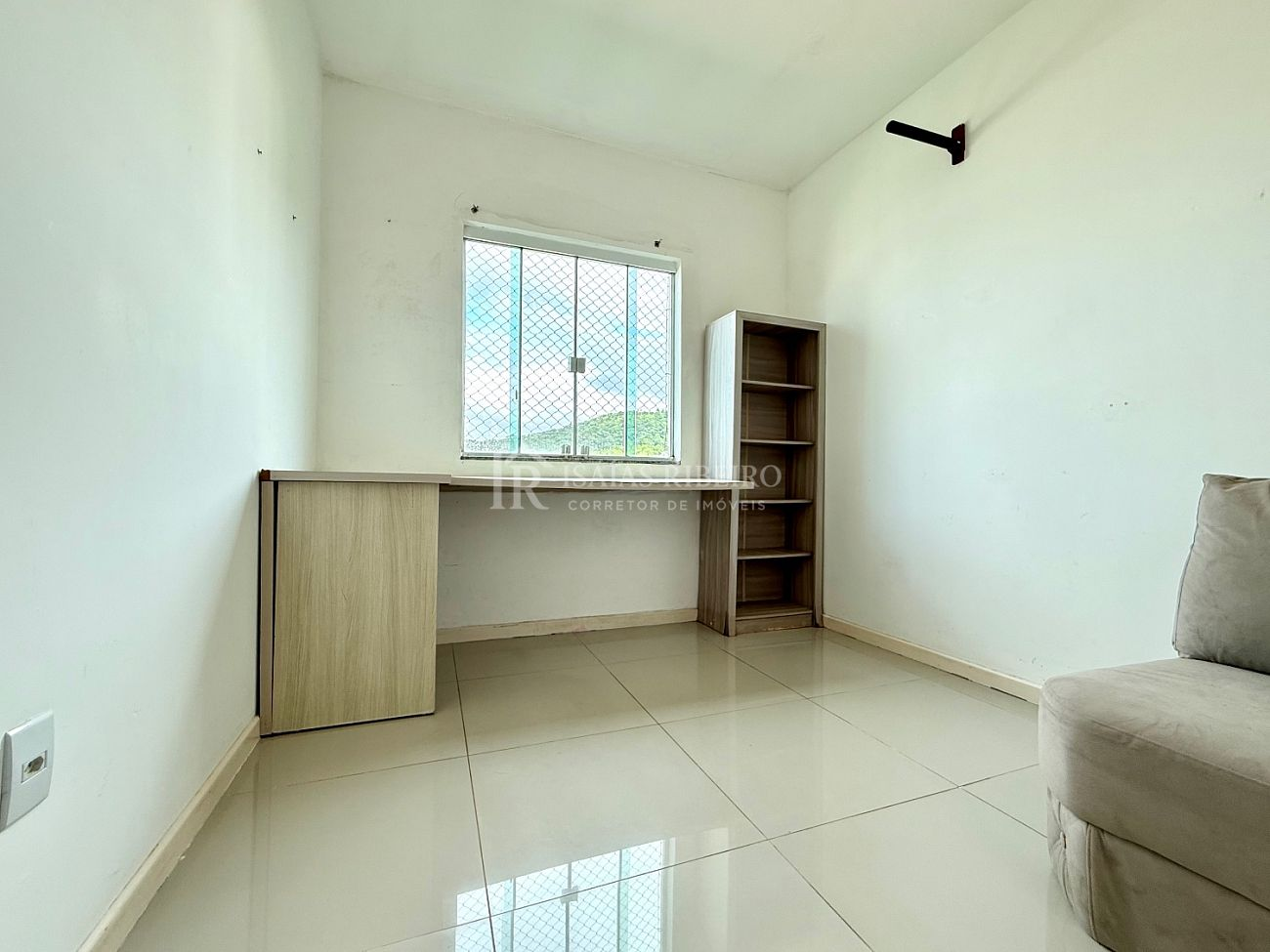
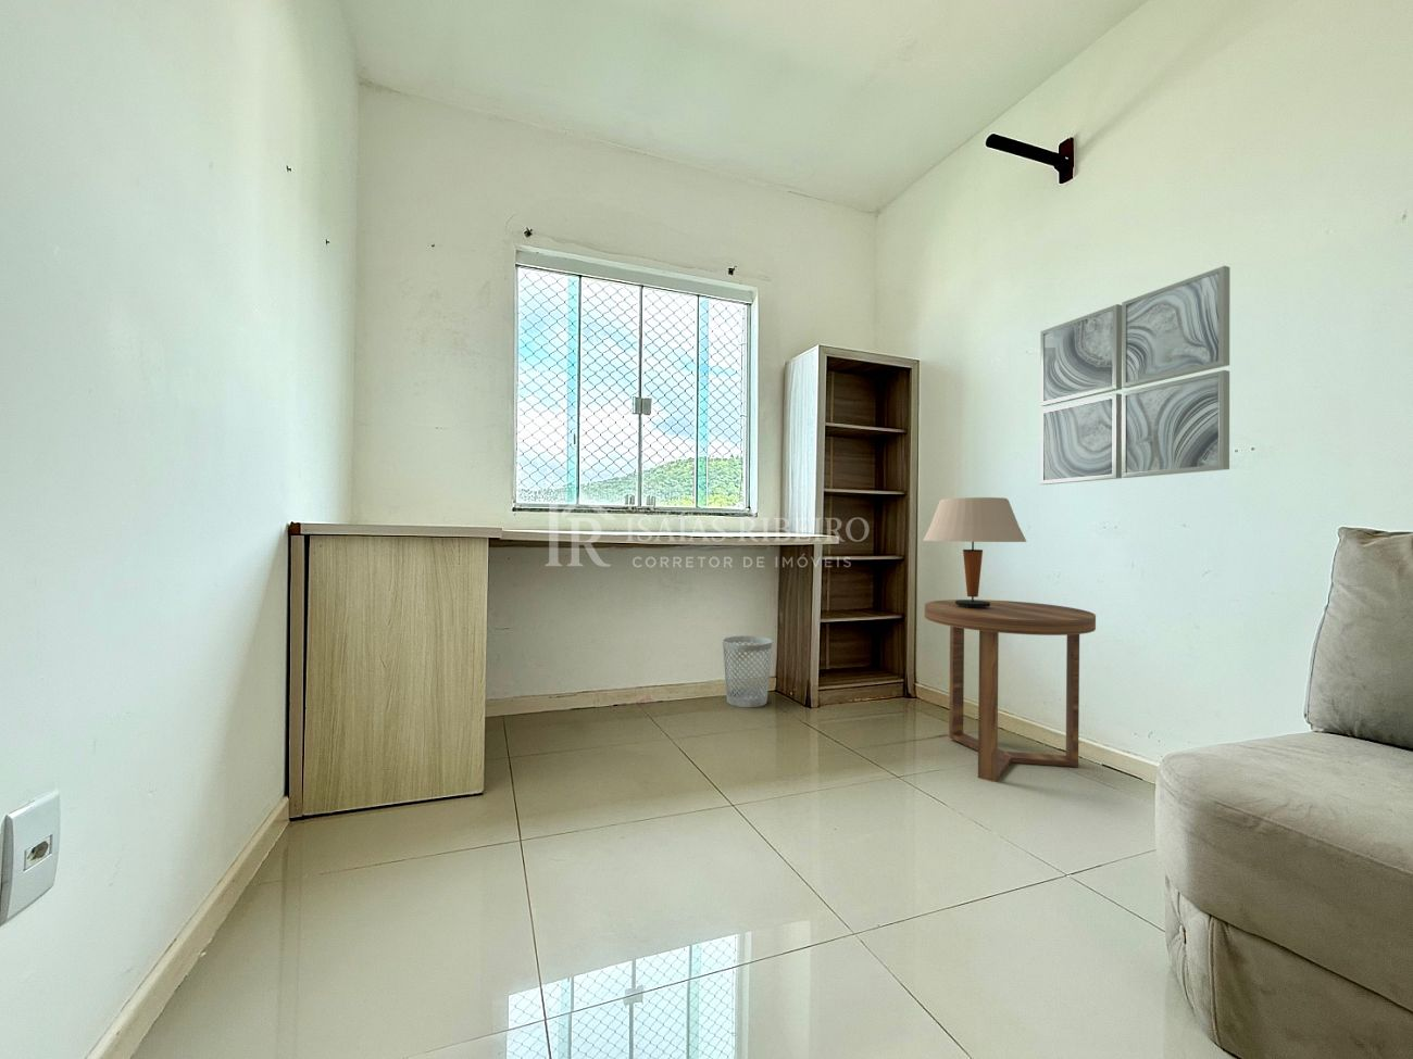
+ table lamp [921,496,1028,608]
+ wastebasket [722,635,773,709]
+ side table [923,598,1097,783]
+ wall art [1039,265,1232,485]
